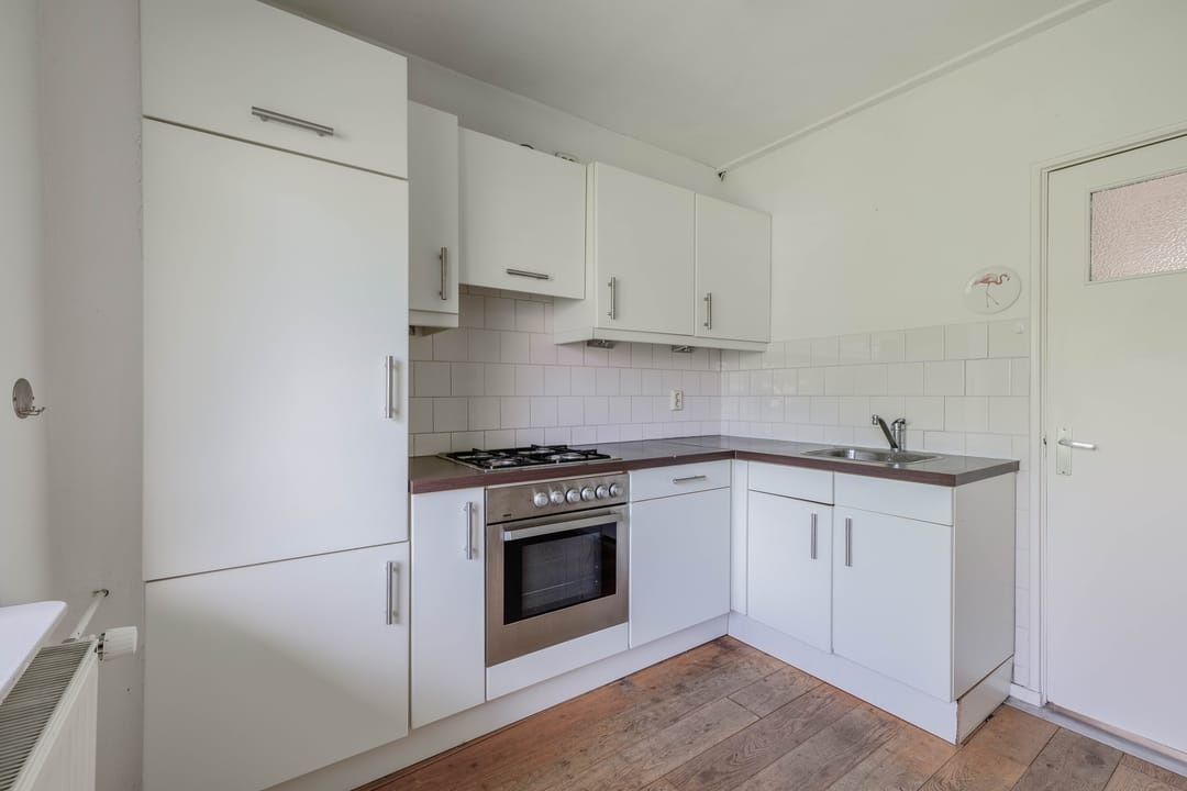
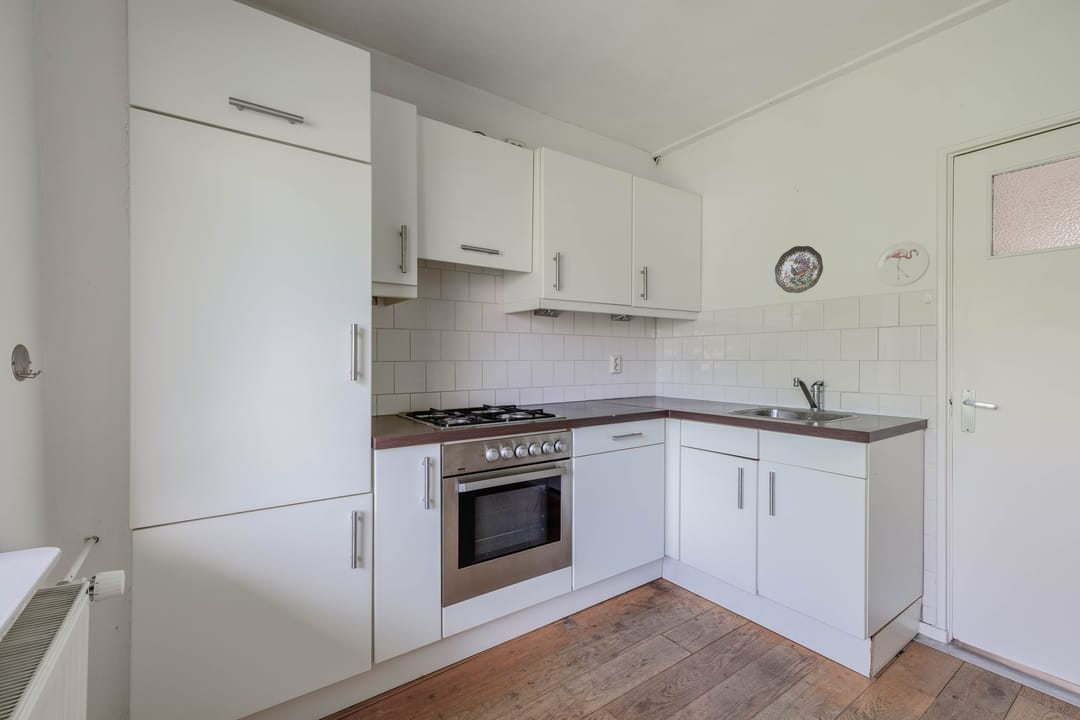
+ decorative plate [774,245,824,294]
